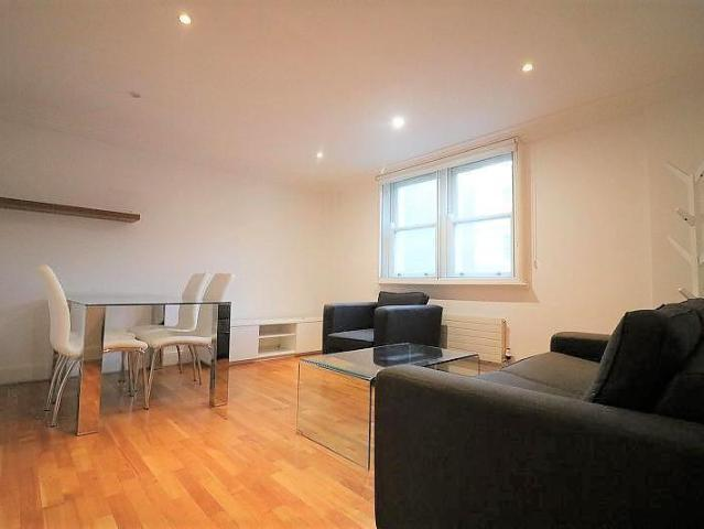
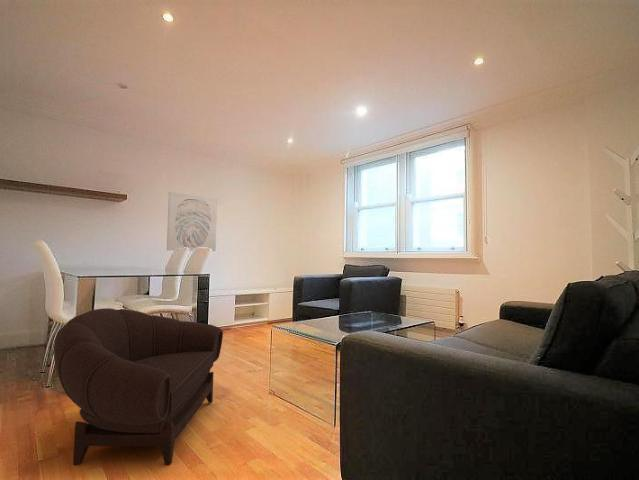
+ wall art [166,191,218,252]
+ armchair [53,307,224,466]
